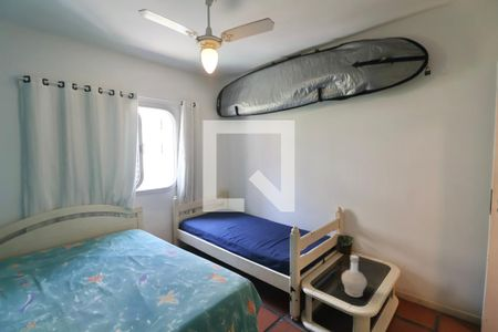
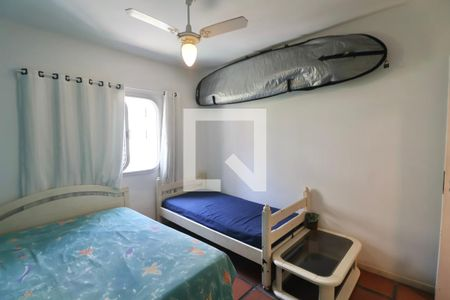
- bottle [341,253,367,299]
